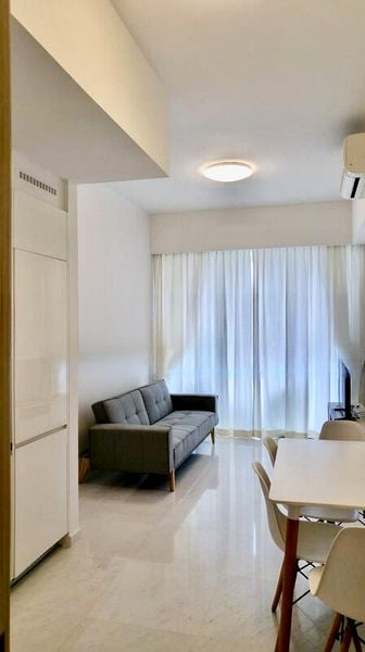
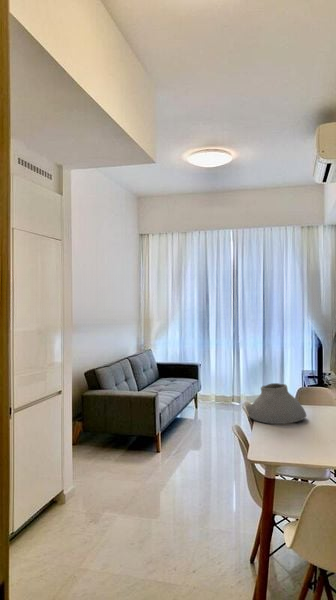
+ vase [245,382,307,425]
